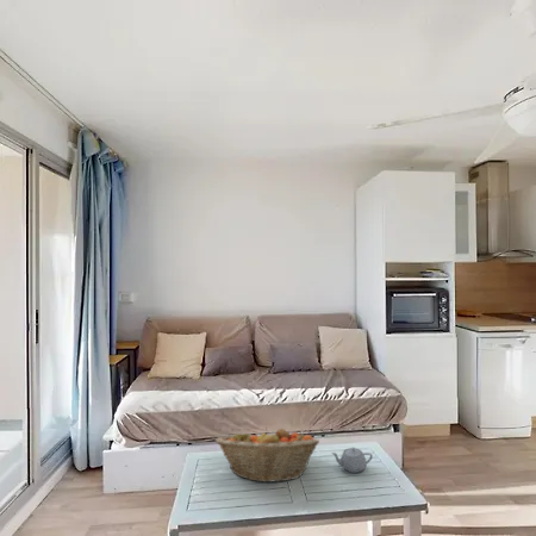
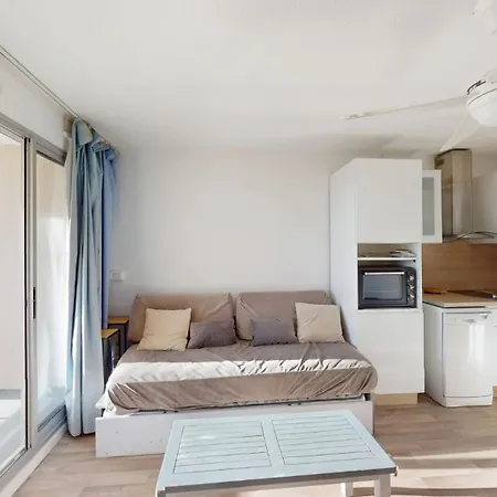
- teapot [330,447,374,474]
- fruit basket [214,425,320,484]
